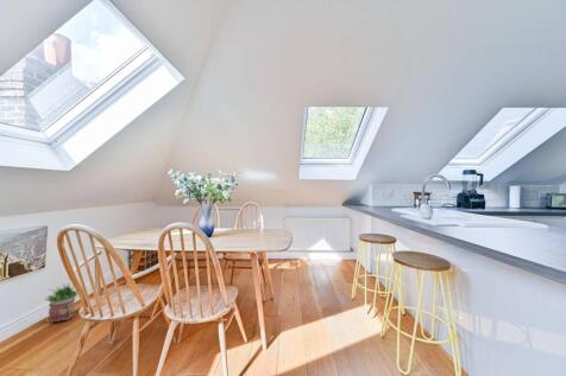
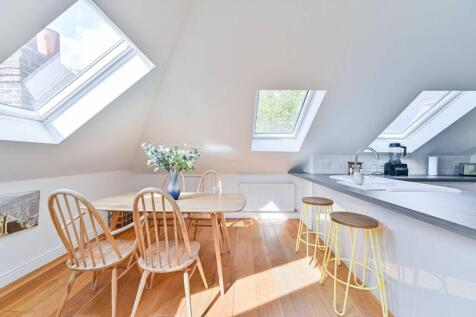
- potted plant [45,281,78,323]
